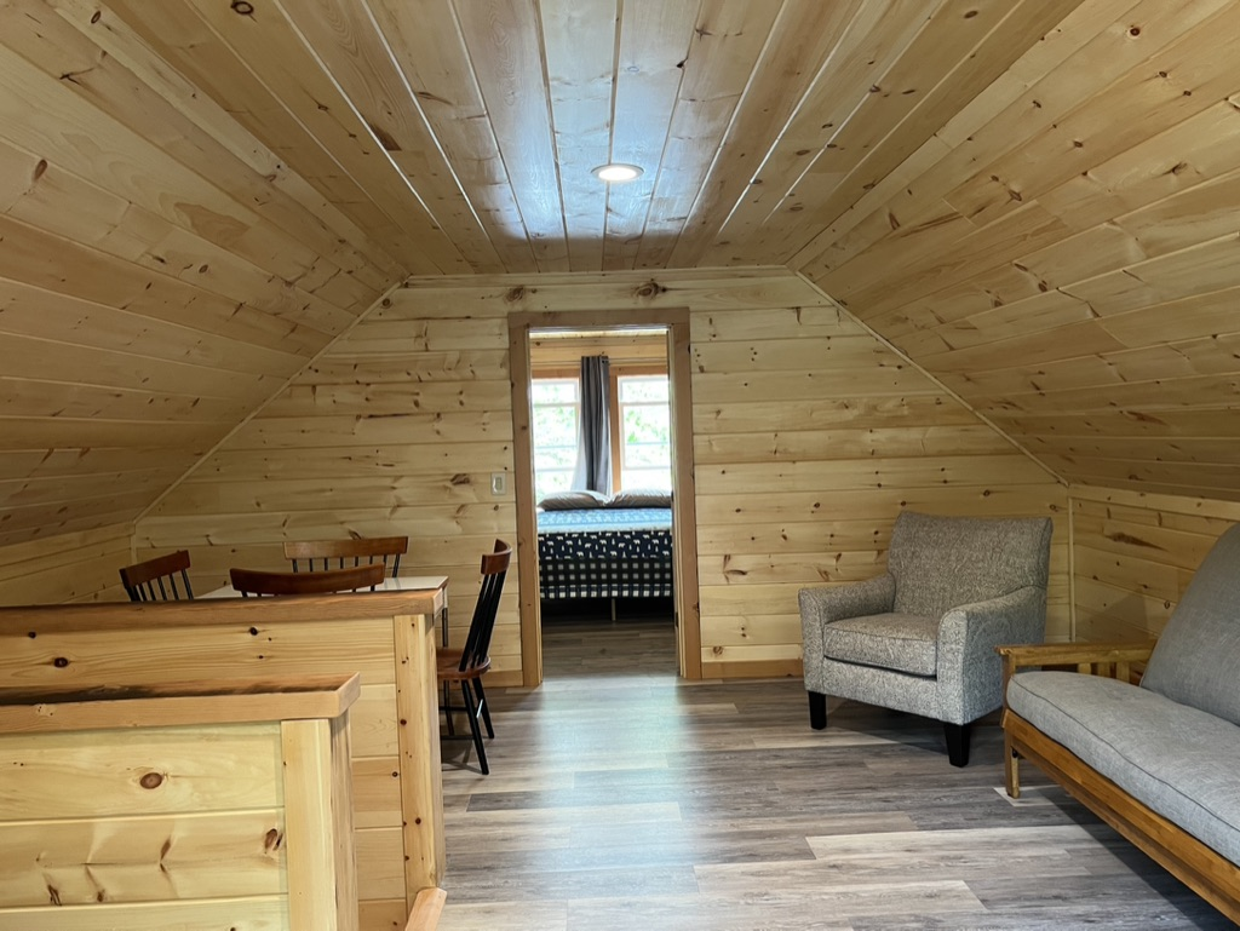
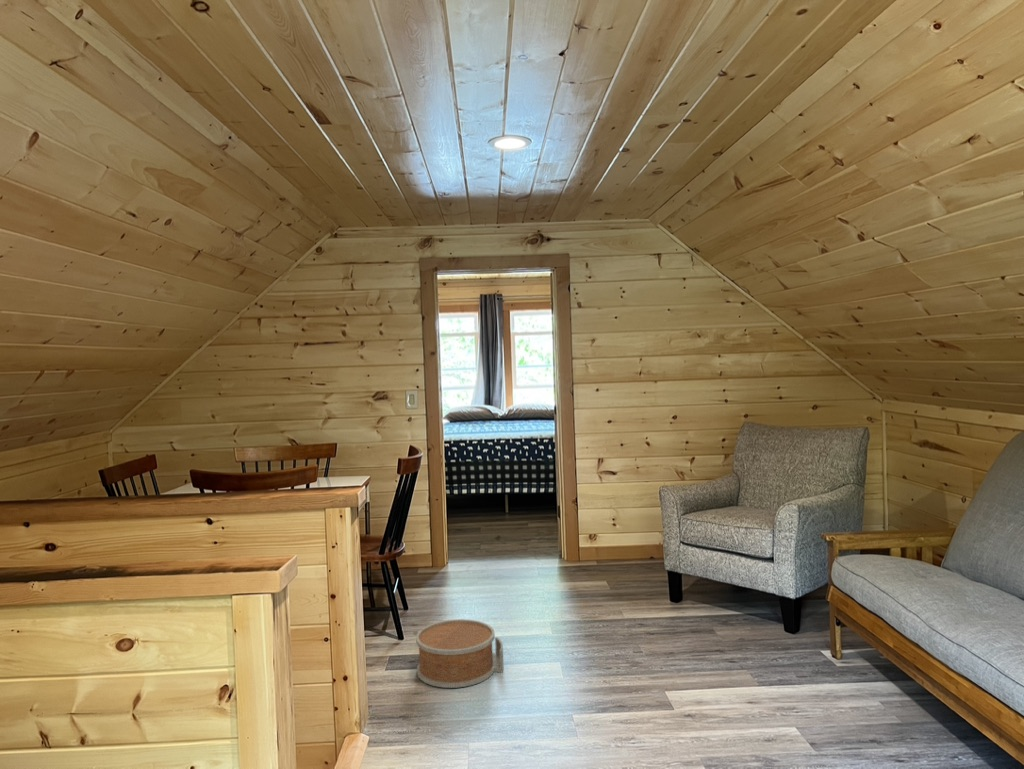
+ basket [412,618,505,689]
